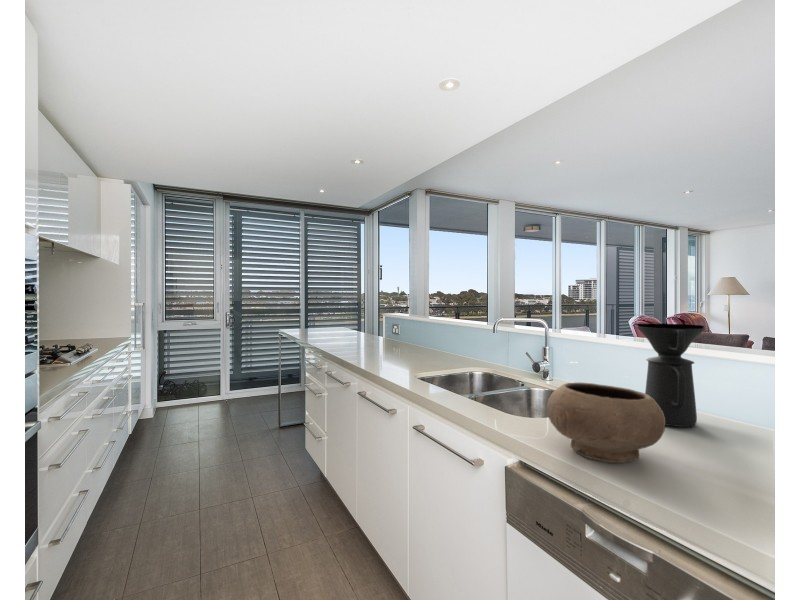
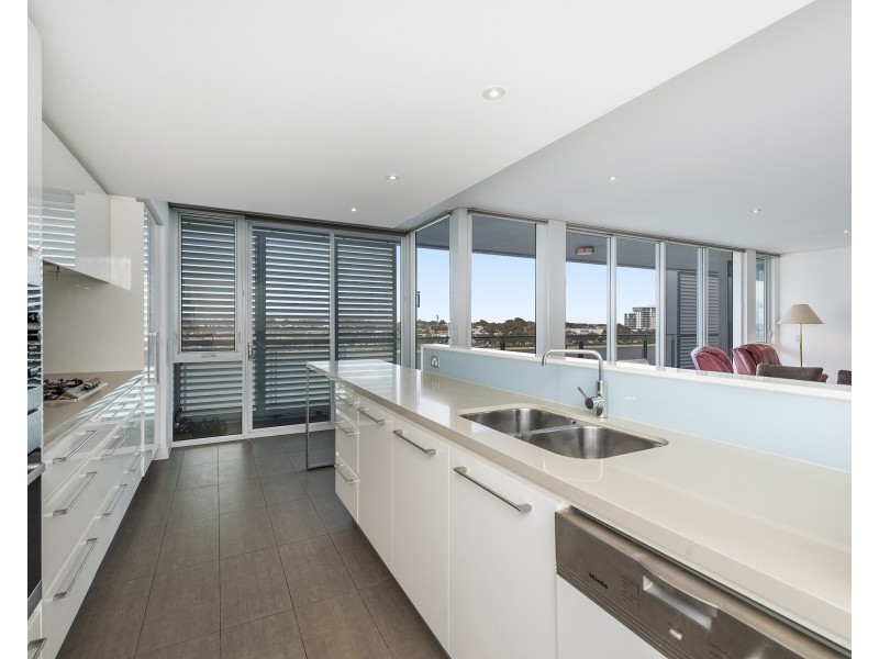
- coffee maker [635,322,706,428]
- bowl [546,382,666,464]
